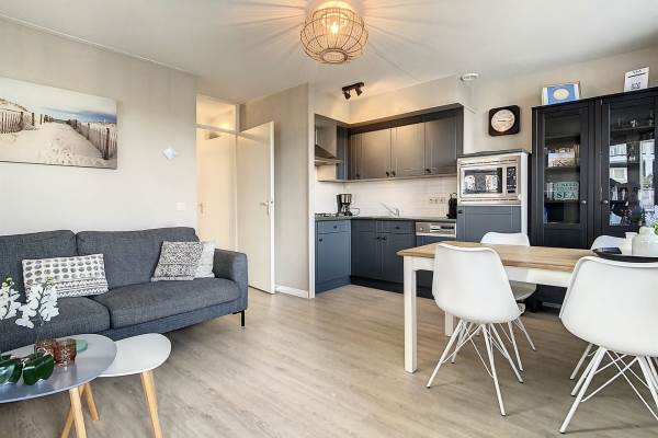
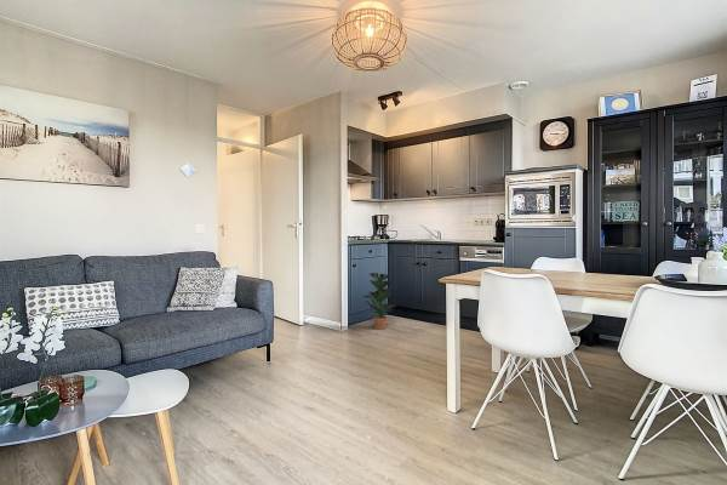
+ potted plant [362,272,397,330]
